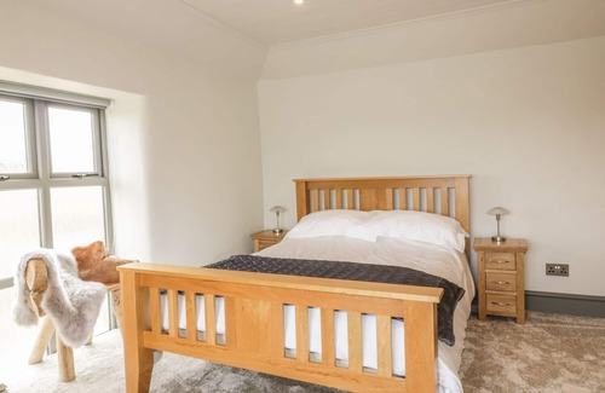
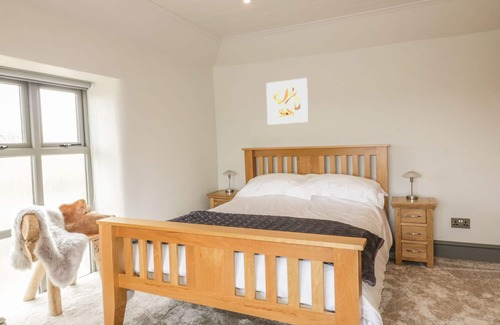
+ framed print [265,77,309,126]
